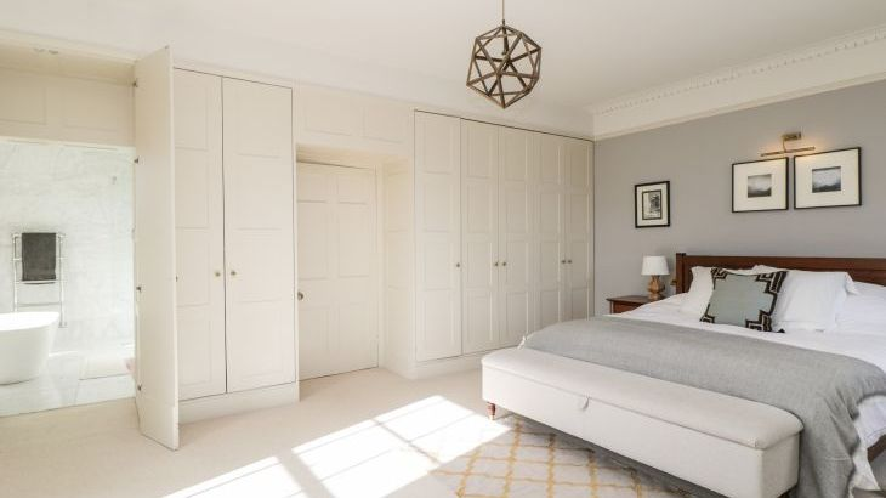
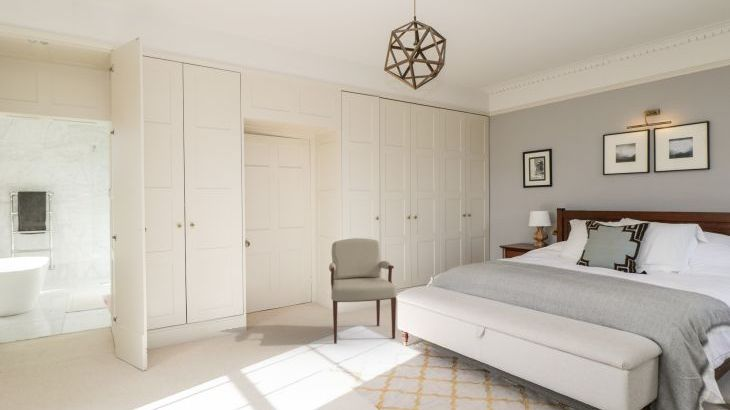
+ armchair [328,237,398,344]
